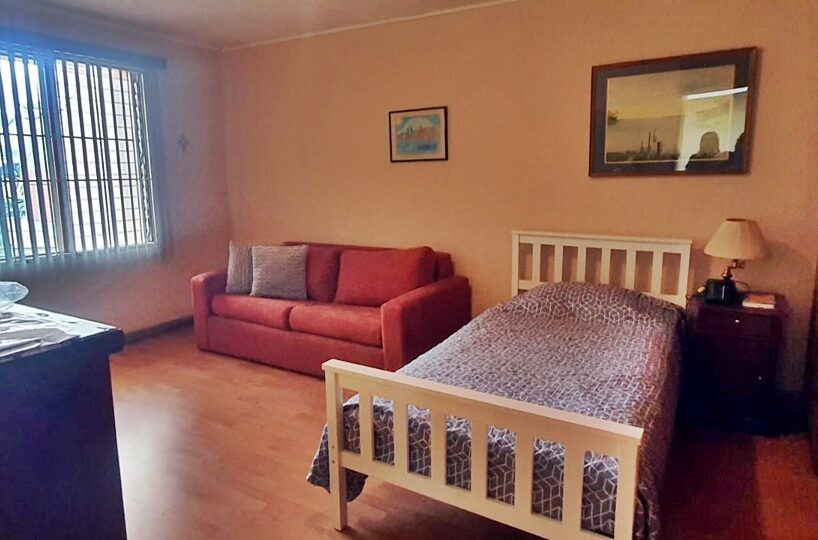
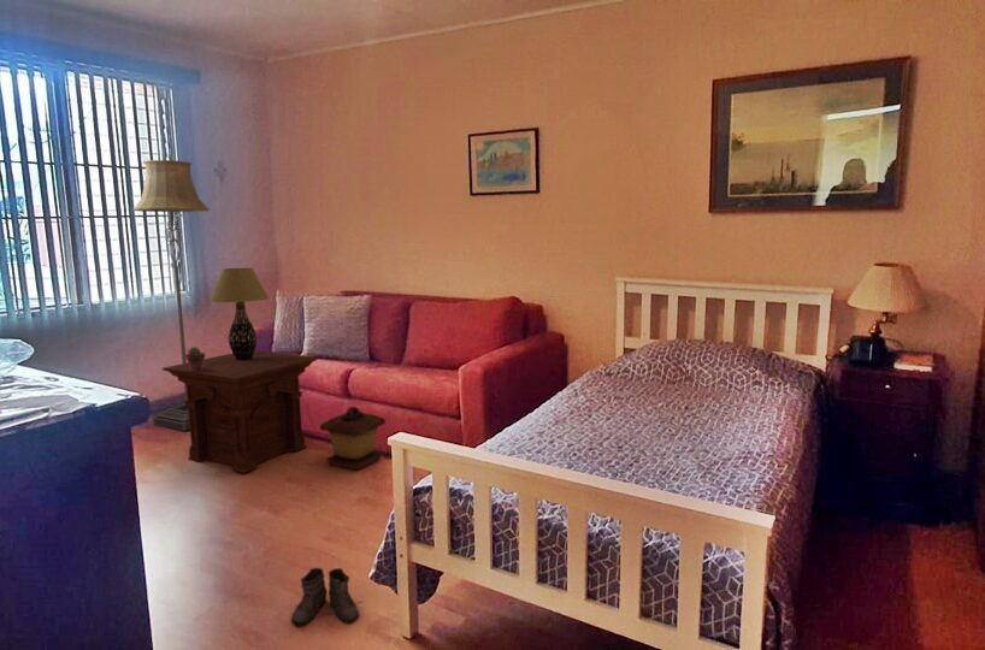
+ table lamp [208,267,271,360]
+ boots [290,567,365,627]
+ floor lamp [131,159,211,432]
+ potted succulent [185,345,206,371]
+ side table [161,350,318,474]
+ lantern [319,406,387,471]
